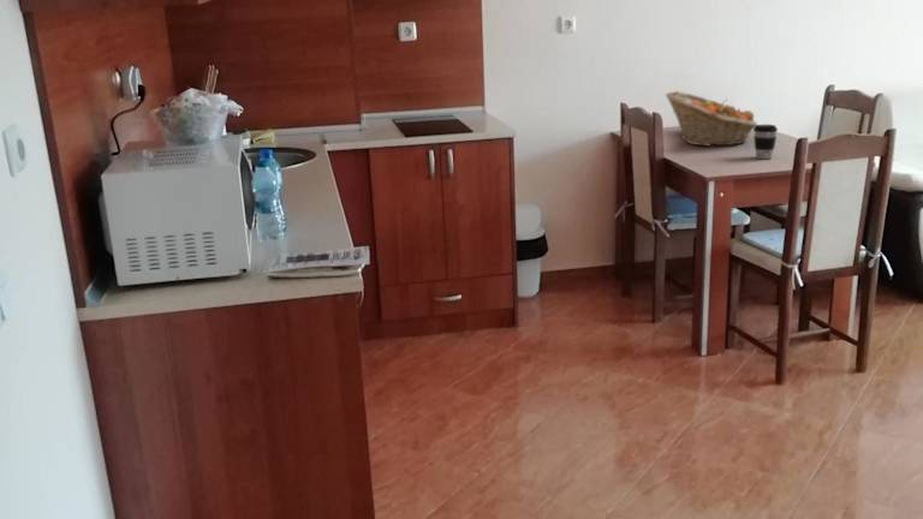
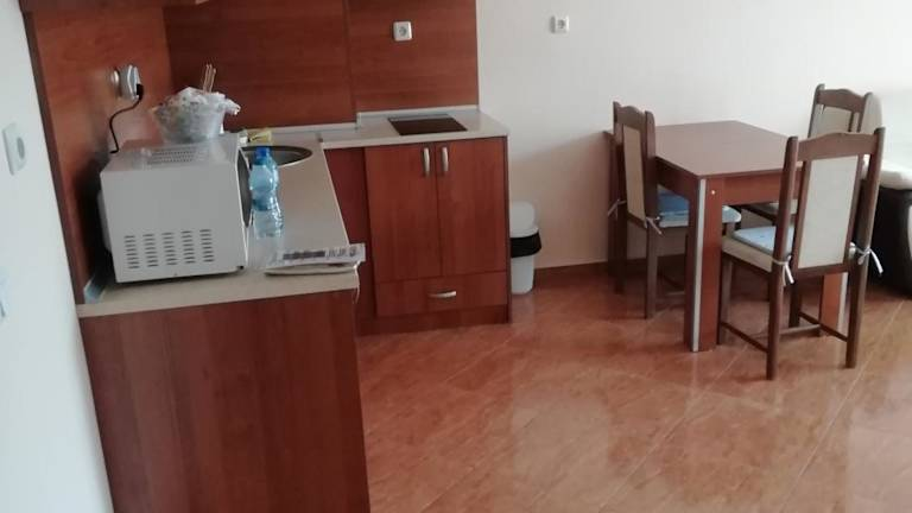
- fruit basket [665,90,758,147]
- coffee cup [752,124,779,160]
